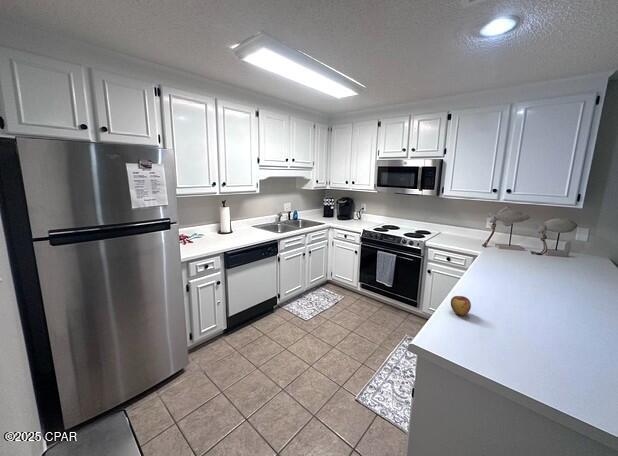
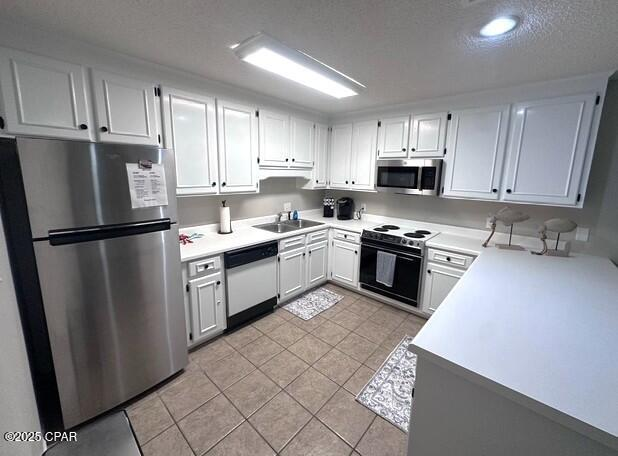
- apple [450,295,472,316]
